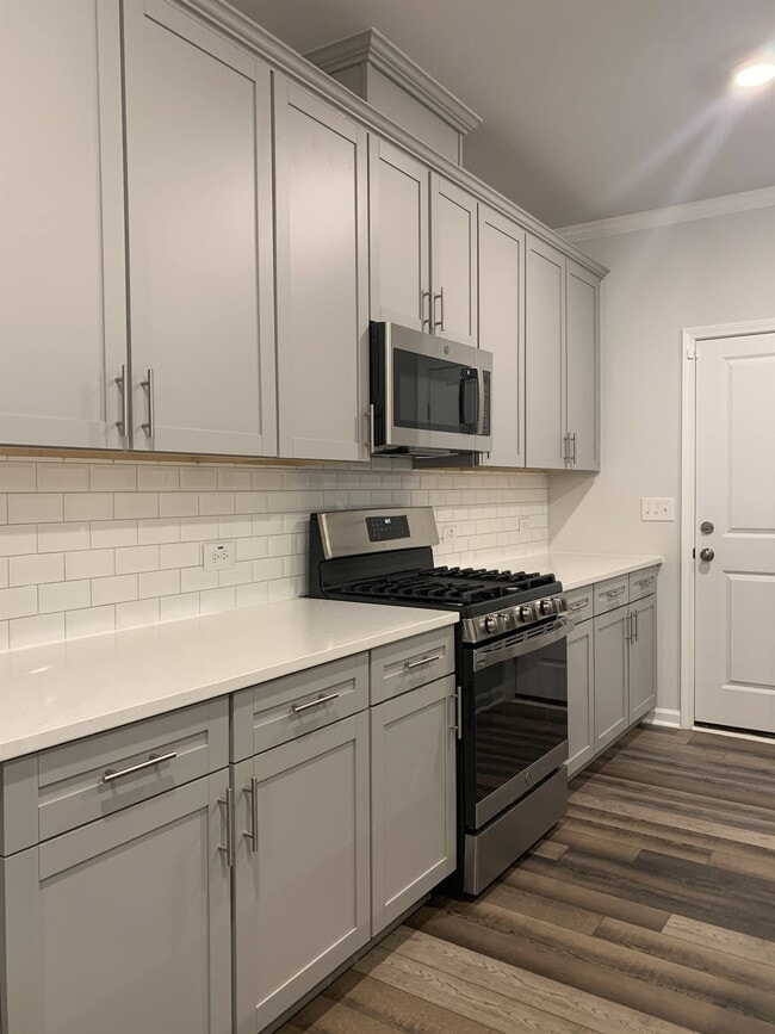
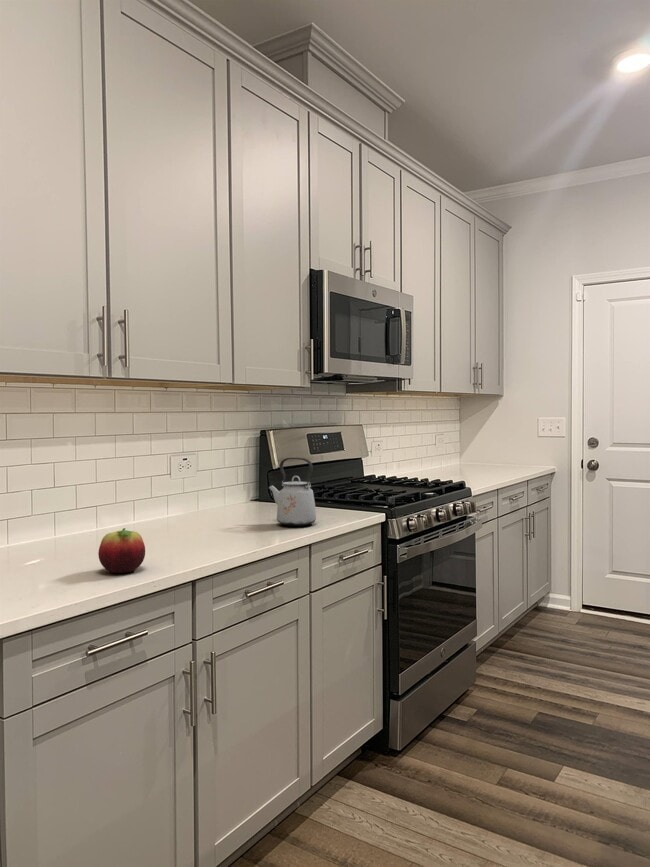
+ kettle [268,457,317,527]
+ fruit [97,527,146,574]
